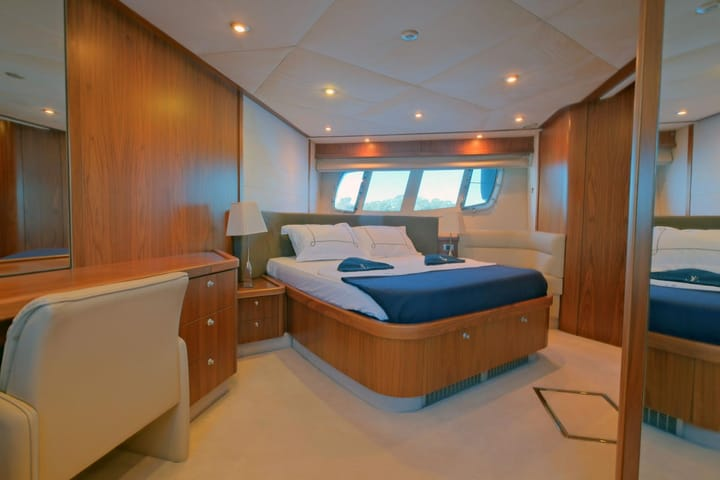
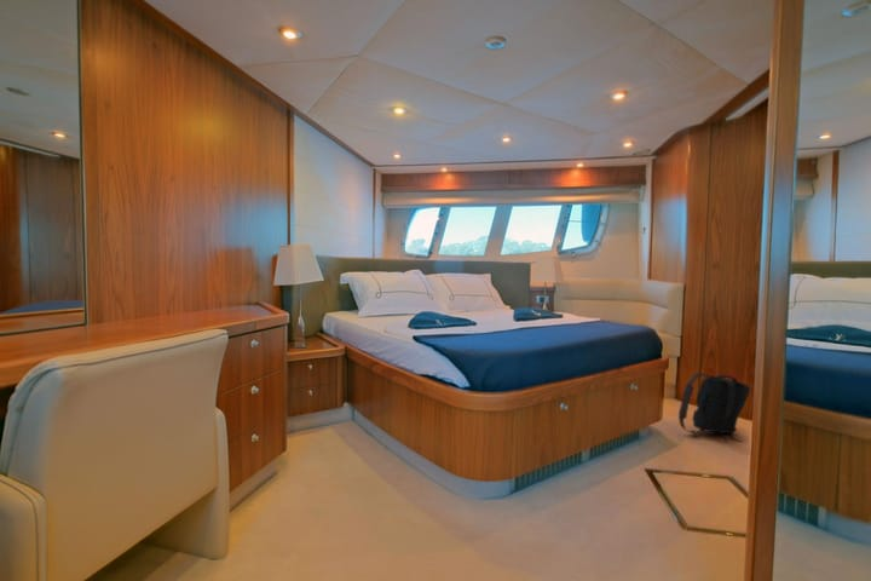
+ backpack [677,372,751,443]
